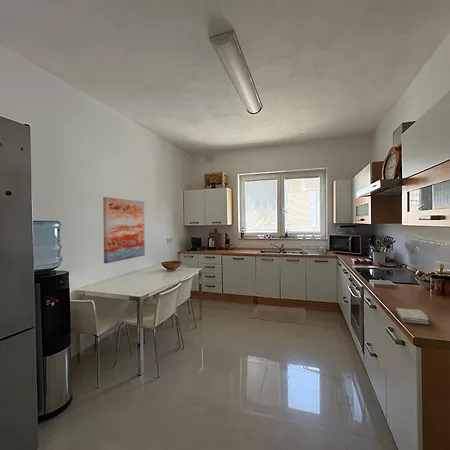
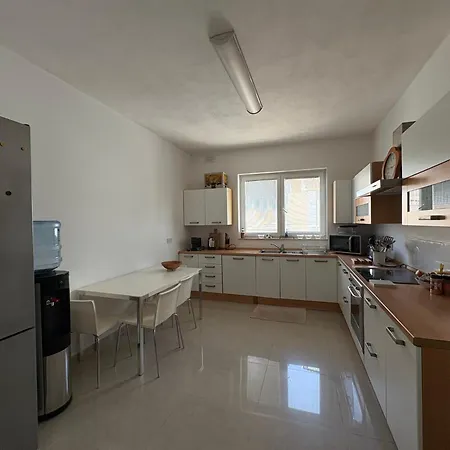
- washcloth [395,307,430,325]
- wall art [102,196,146,264]
